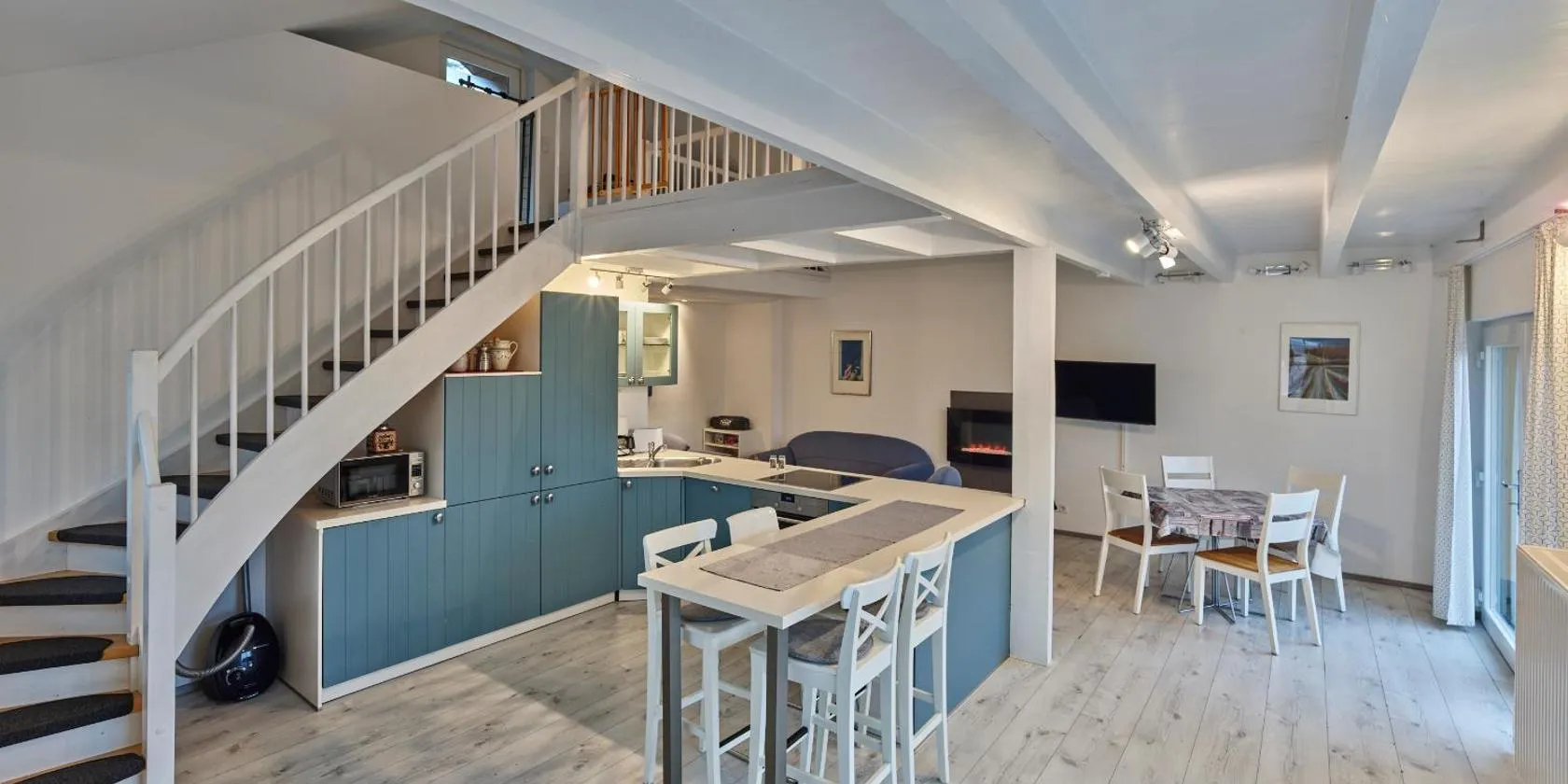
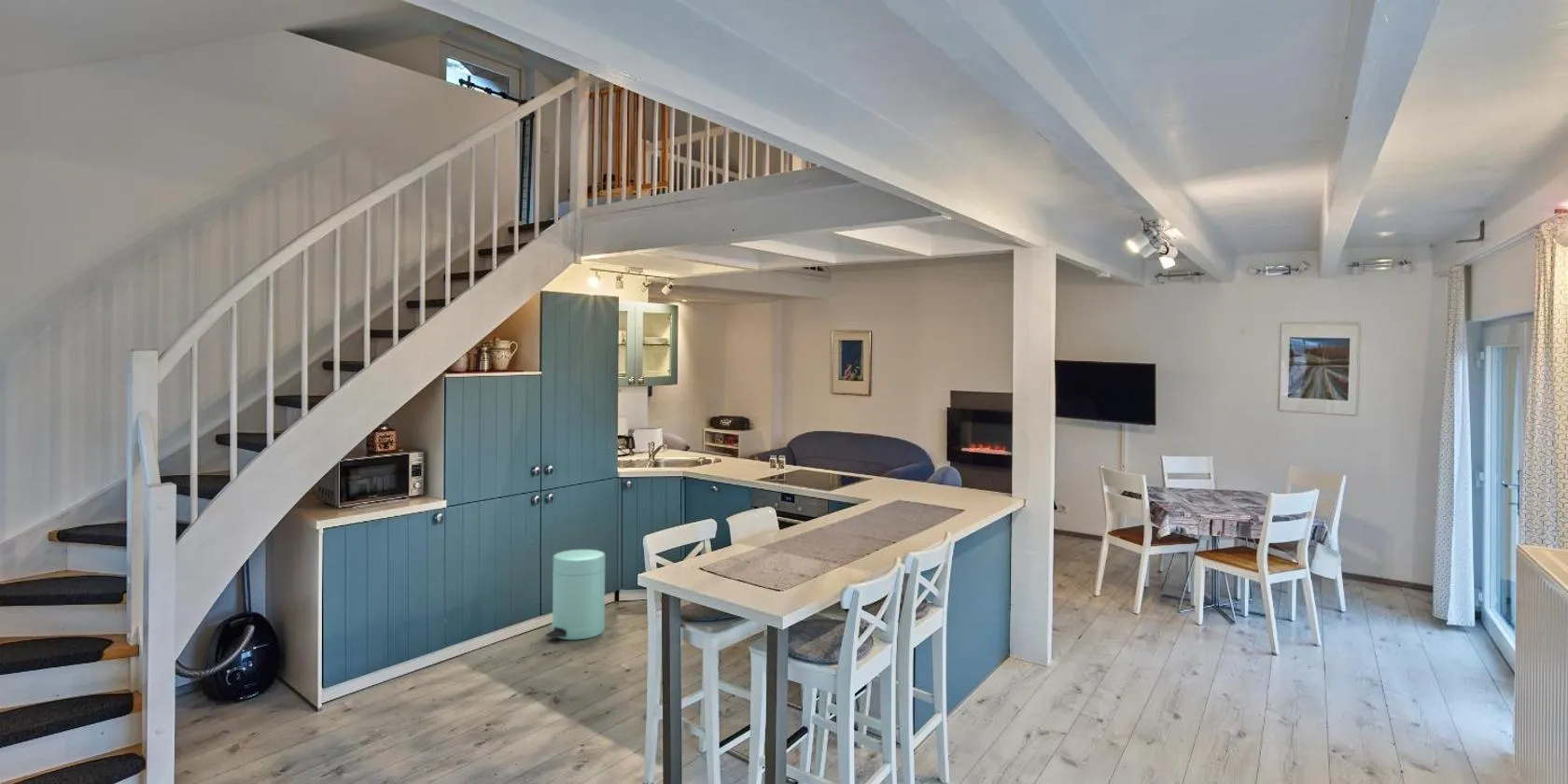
+ trash can [544,549,606,640]
